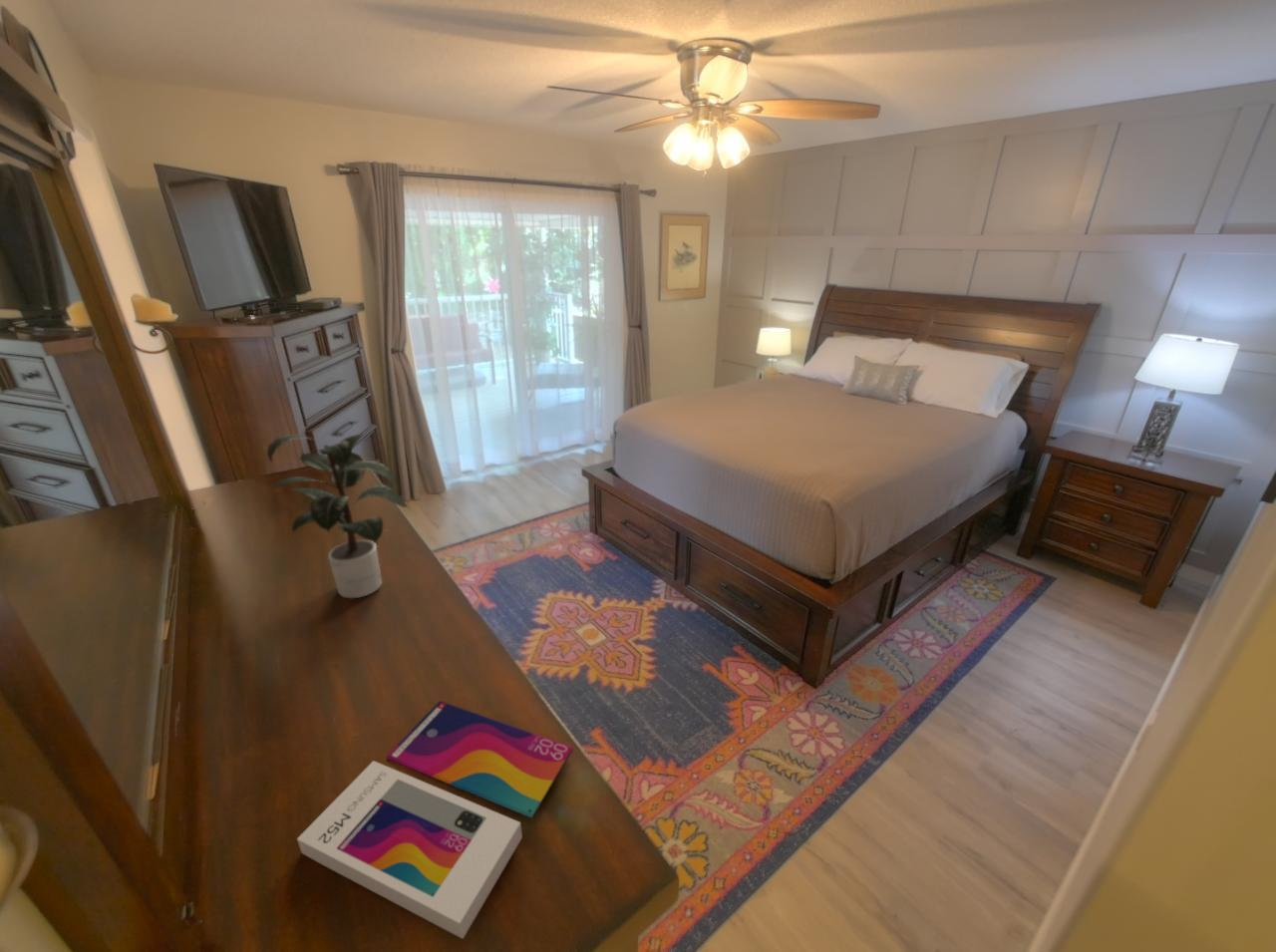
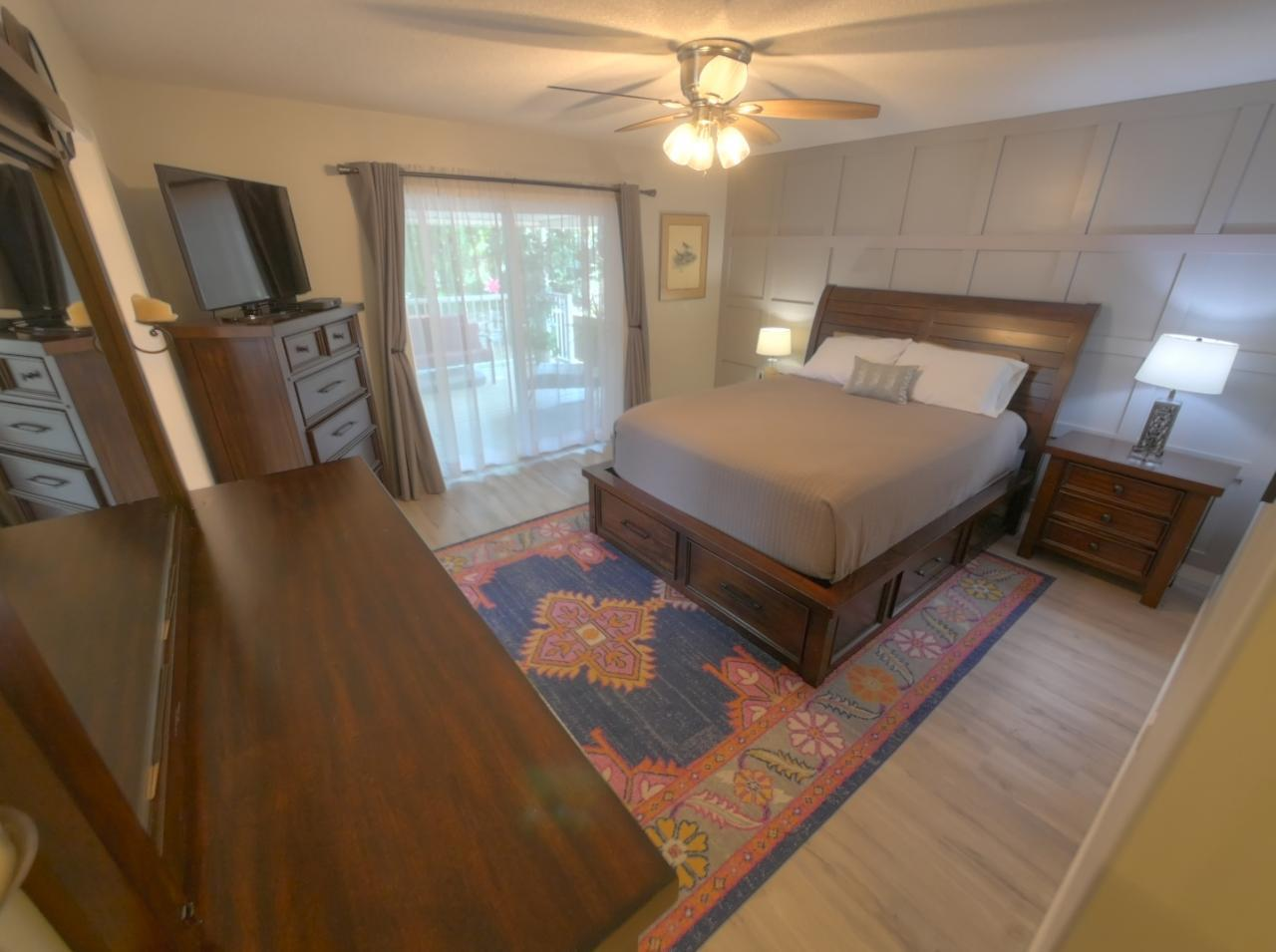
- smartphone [296,700,574,940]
- potted plant [266,433,412,599]
